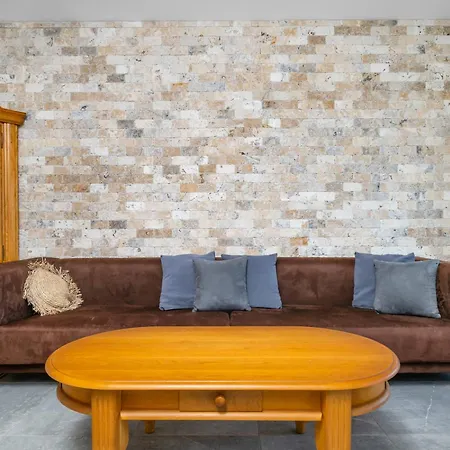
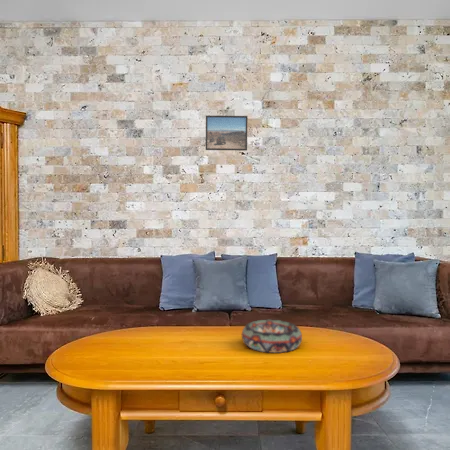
+ decorative bowl [241,319,303,354]
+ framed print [205,115,248,151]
